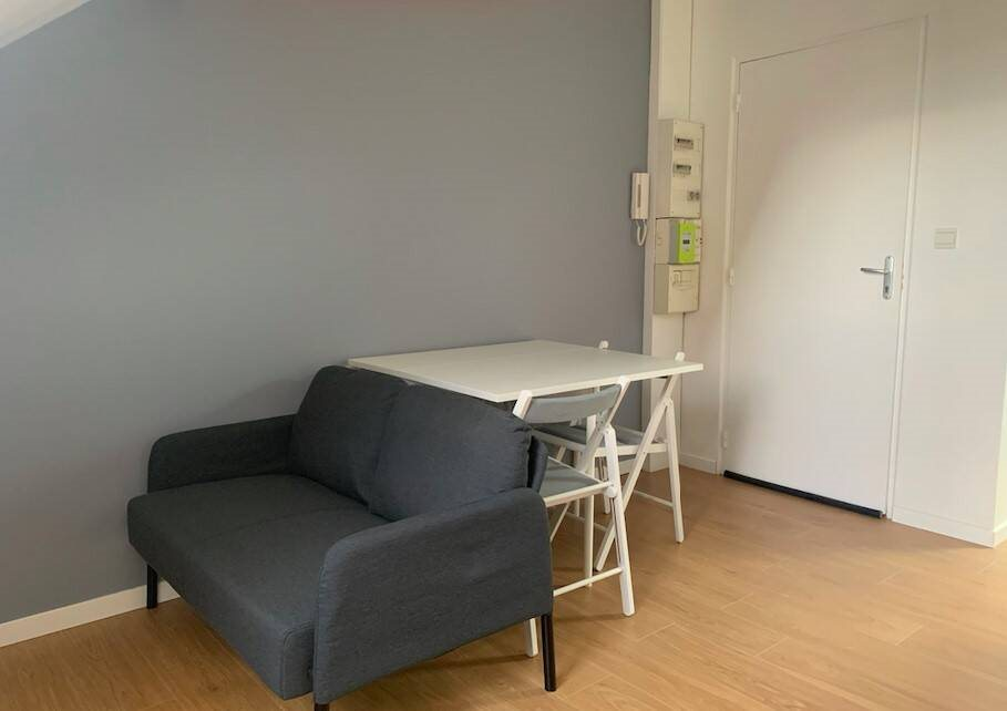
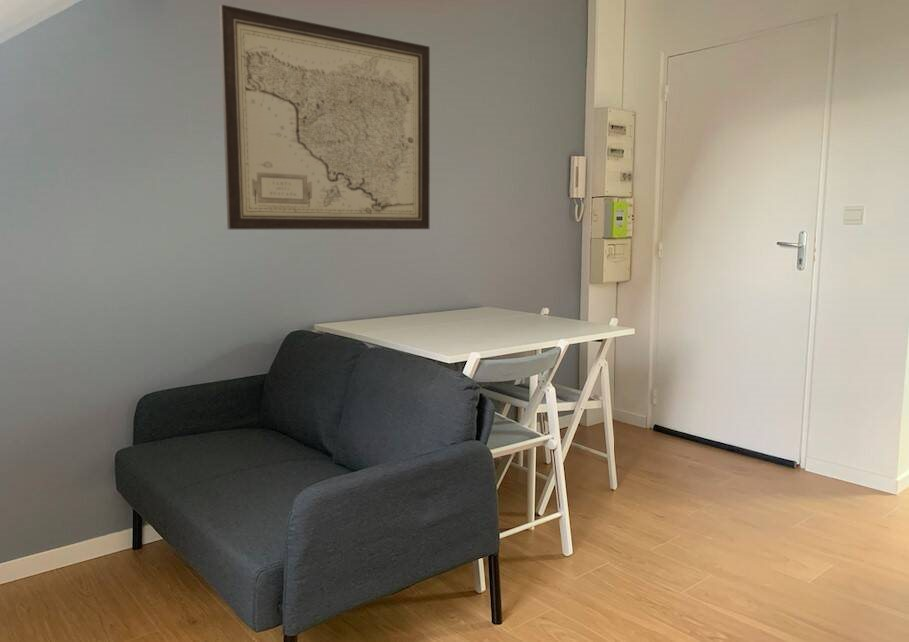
+ wall art [218,4,431,230]
